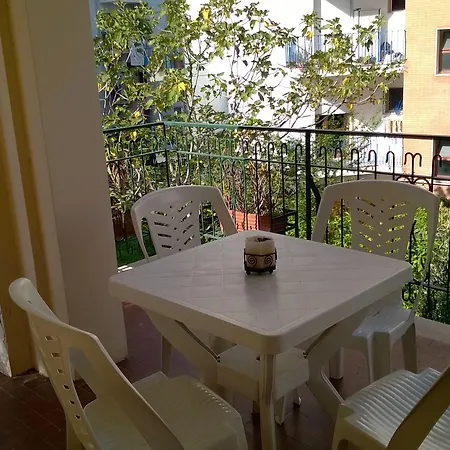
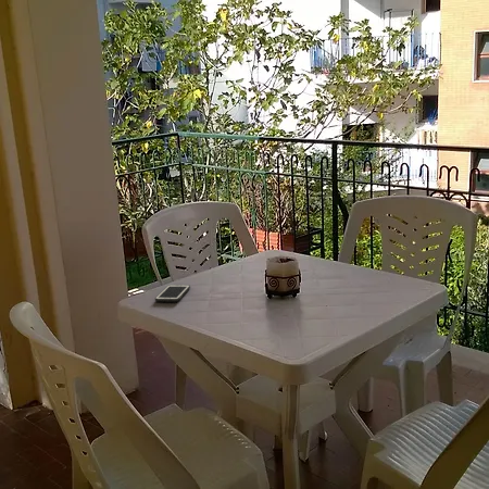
+ cell phone [154,284,191,303]
